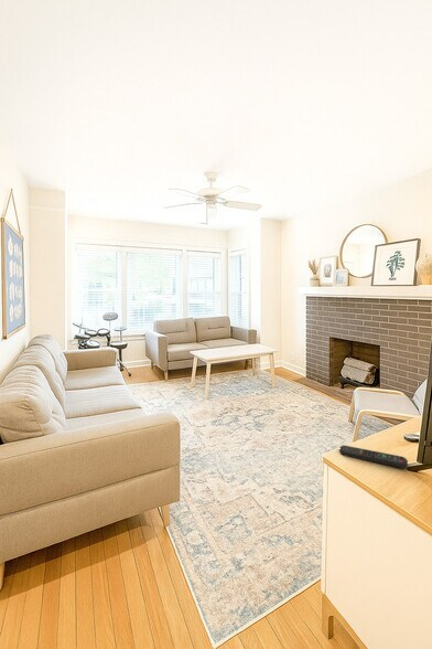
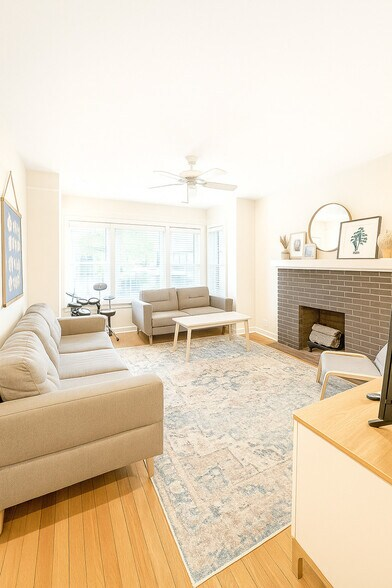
- remote control [338,445,409,469]
